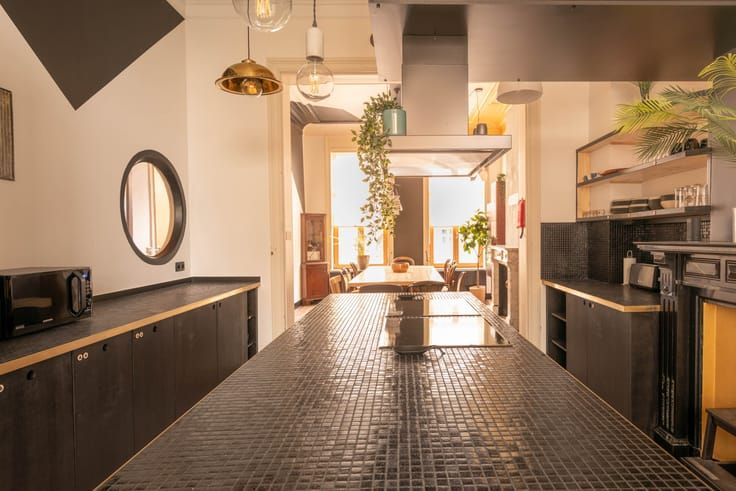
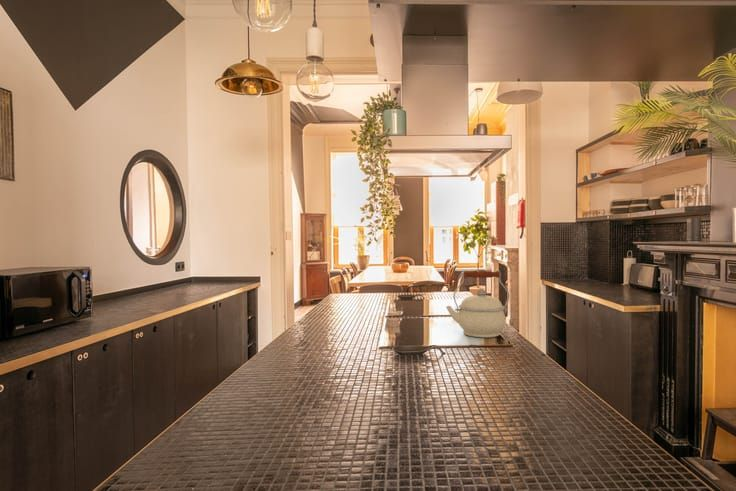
+ kettle [445,270,510,339]
